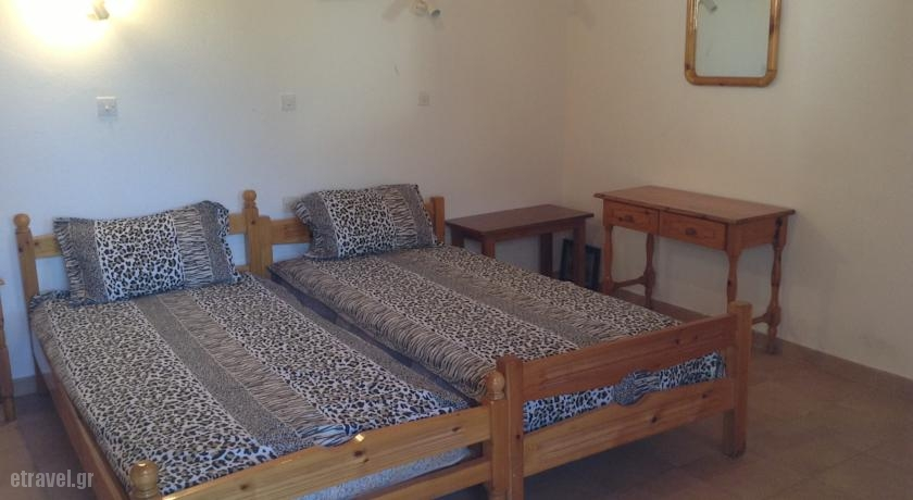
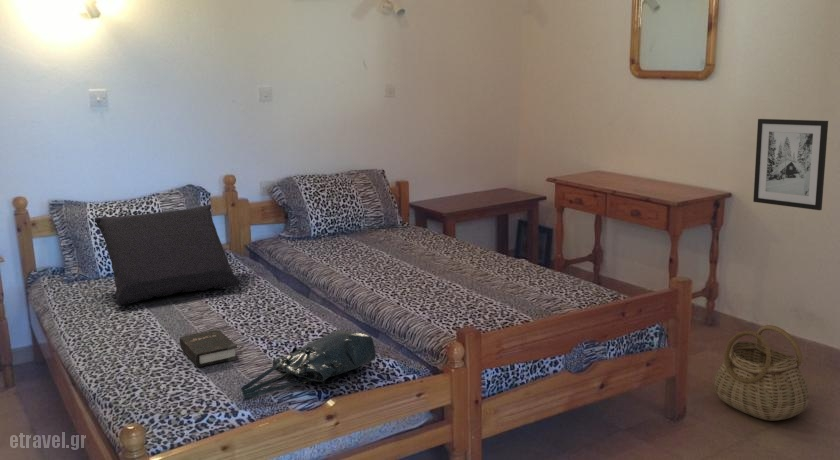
+ wall art [752,118,829,211]
+ cushion [94,204,241,306]
+ hardback book [179,328,239,368]
+ basket [713,324,811,422]
+ tote bag [240,329,377,399]
